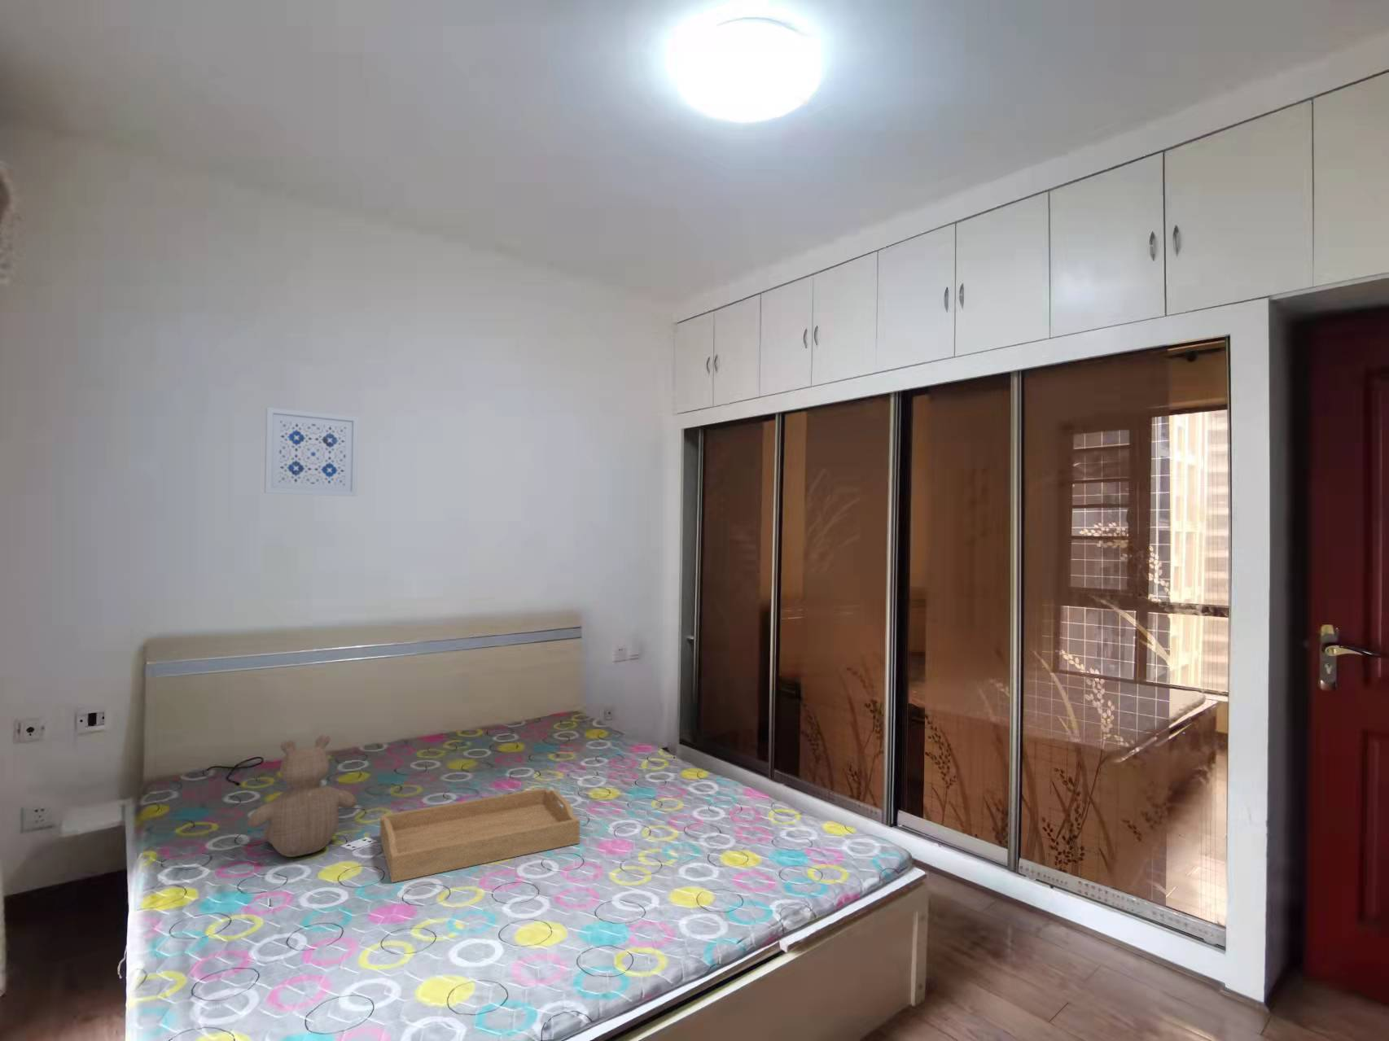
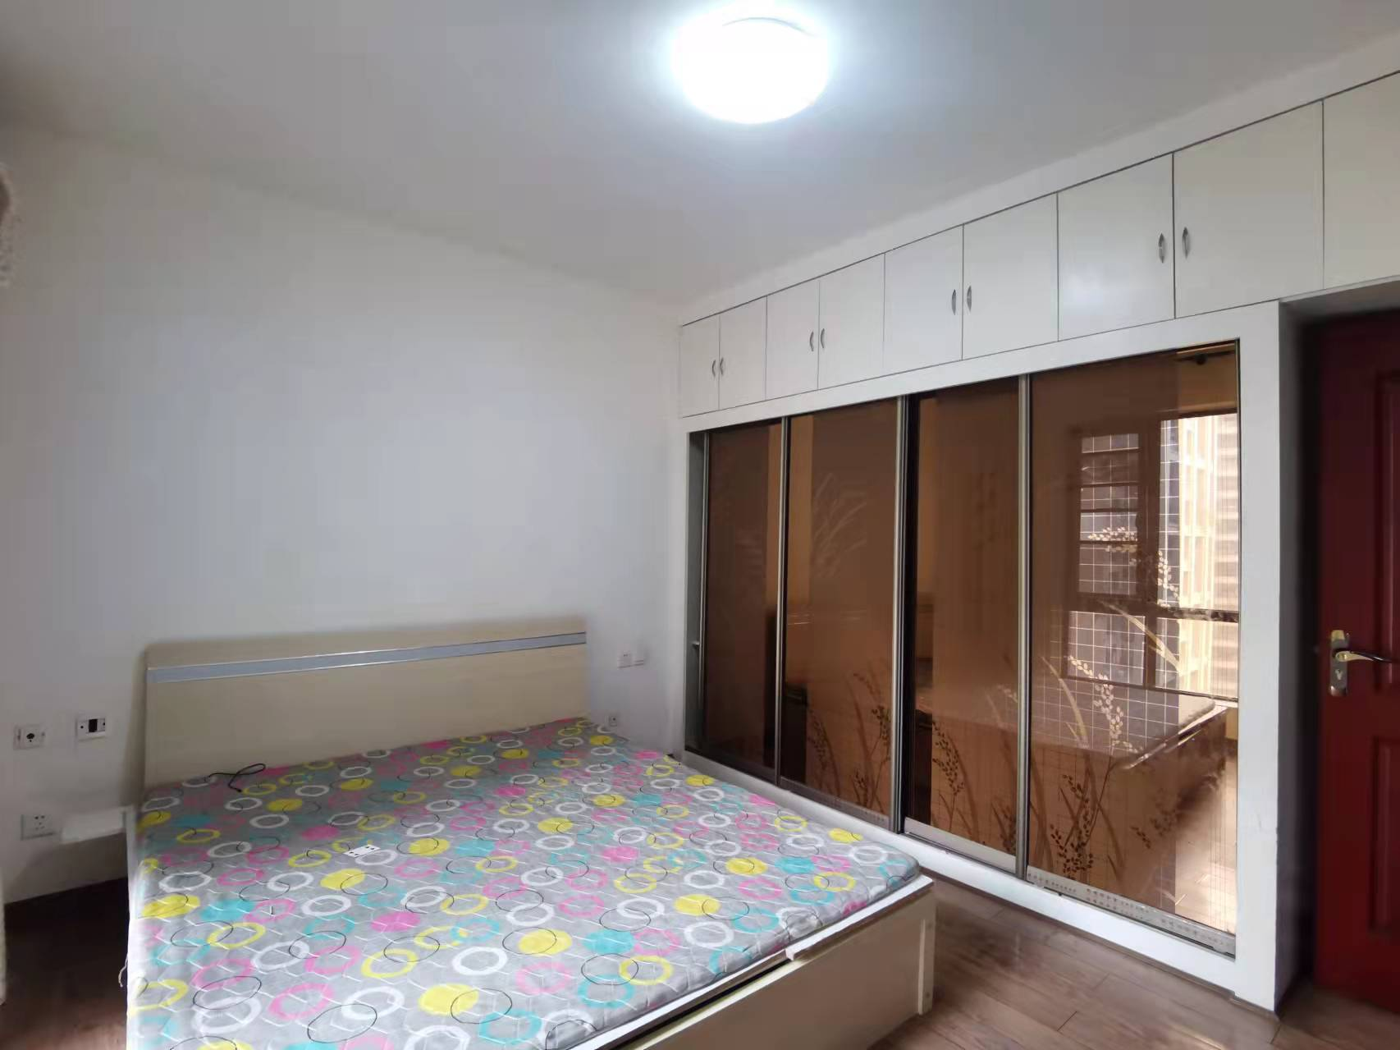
- wall art [264,407,359,498]
- teddy bear [247,734,358,858]
- serving tray [378,787,581,884]
